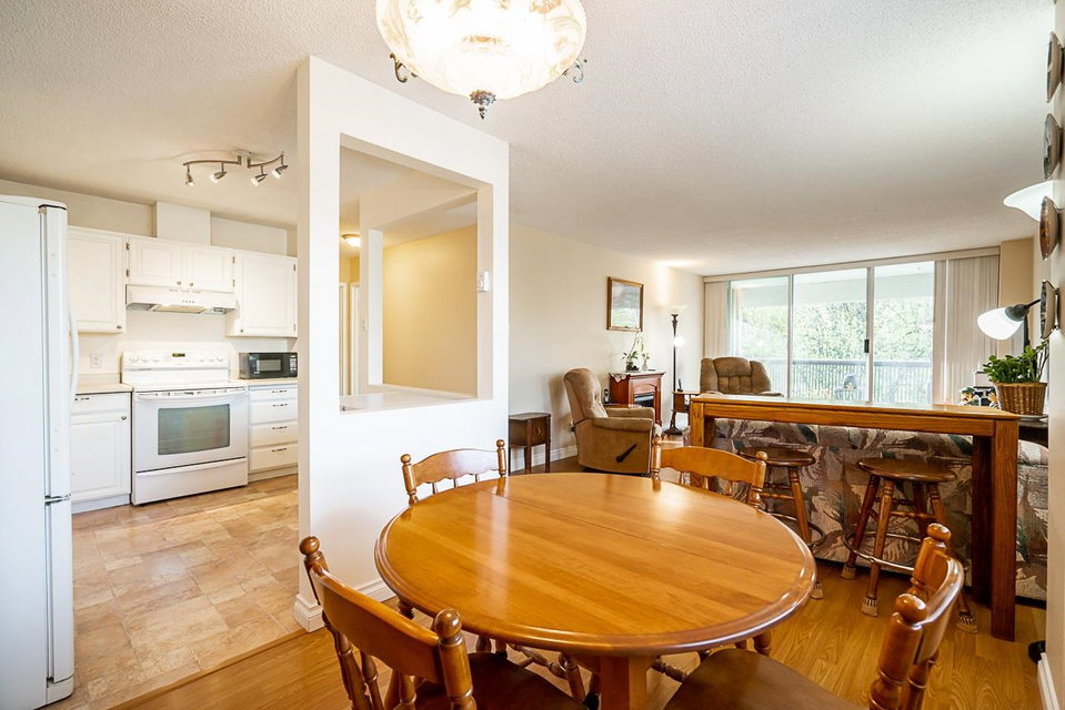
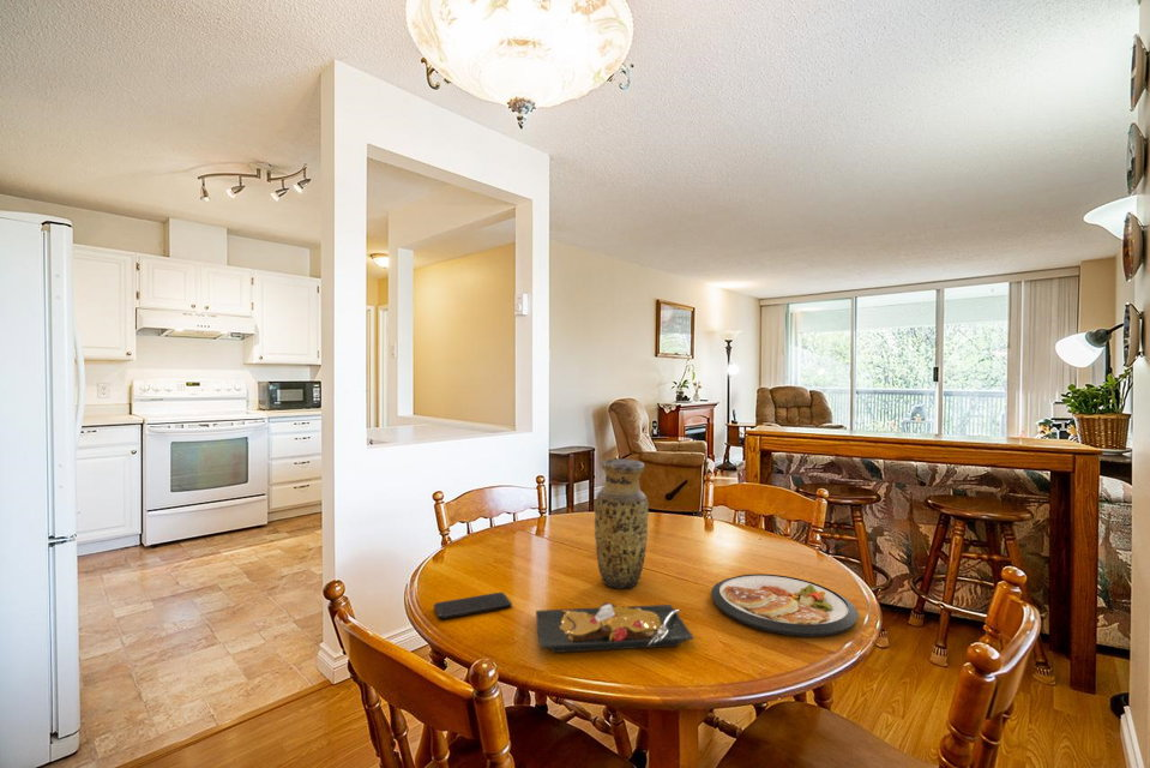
+ plate [535,601,696,654]
+ smartphone [433,592,513,620]
+ dish [710,572,860,637]
+ vase [594,458,650,590]
